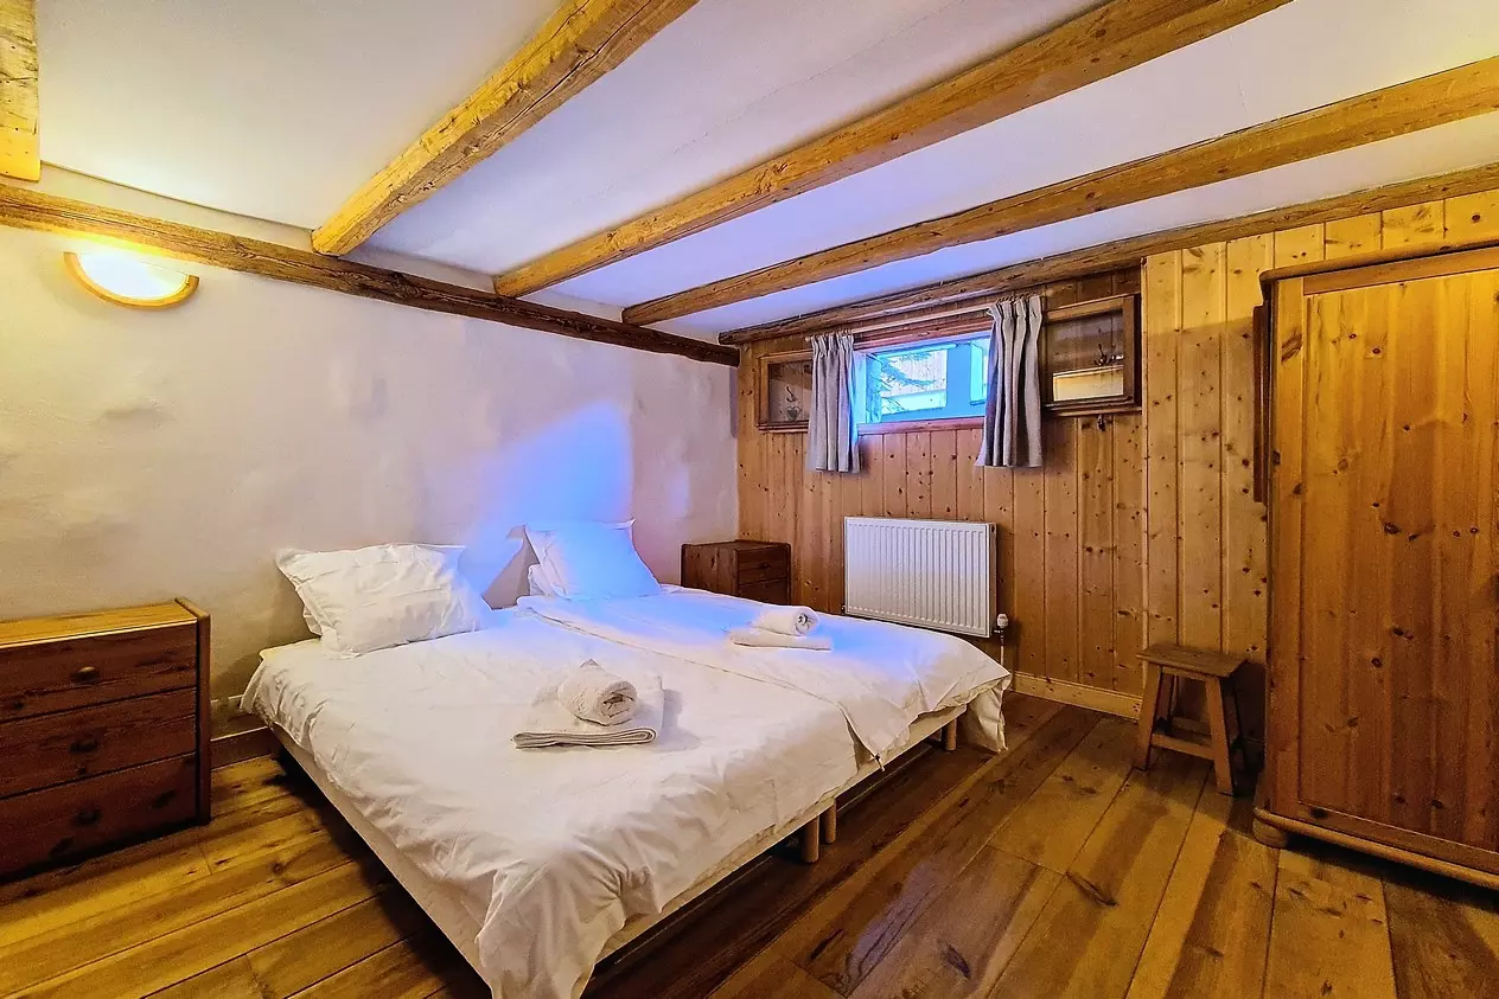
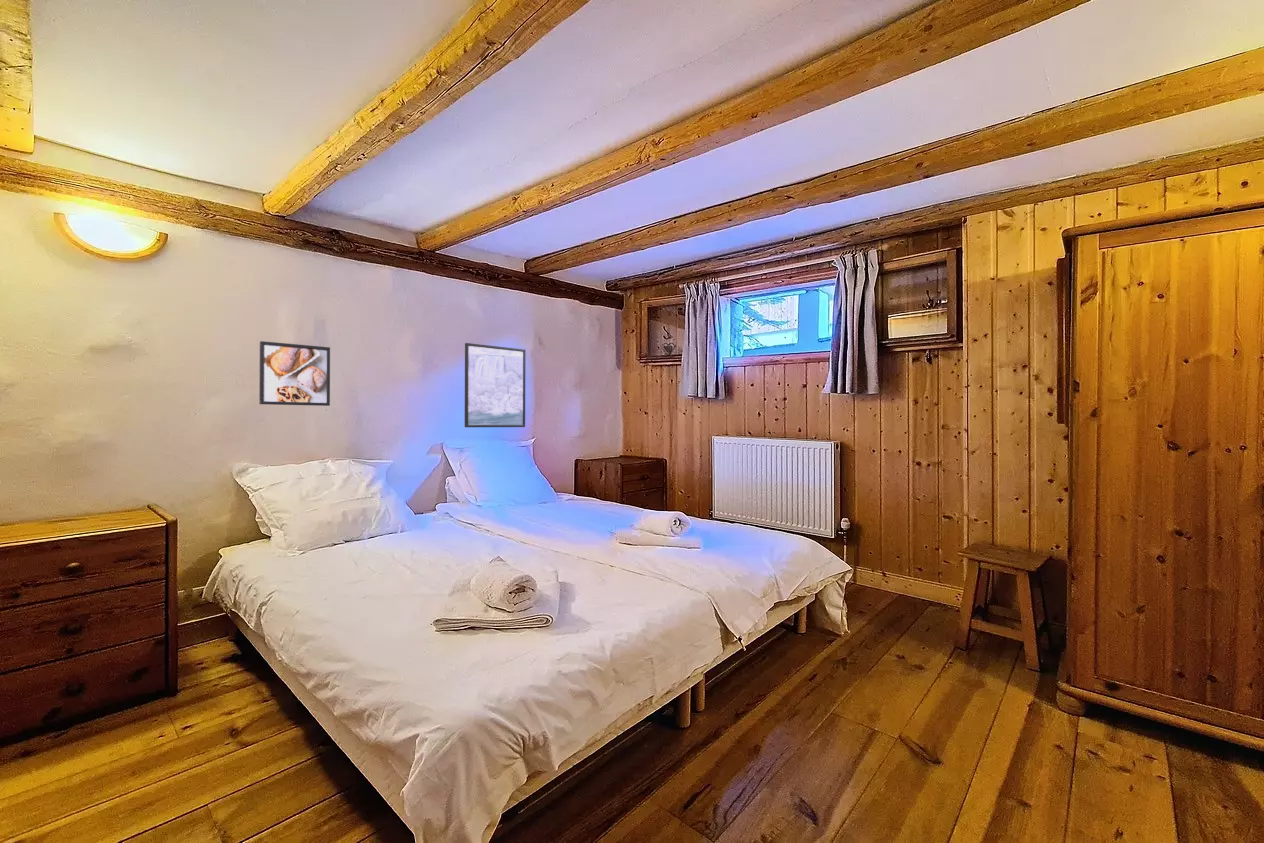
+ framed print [258,340,331,407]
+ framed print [464,342,526,428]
